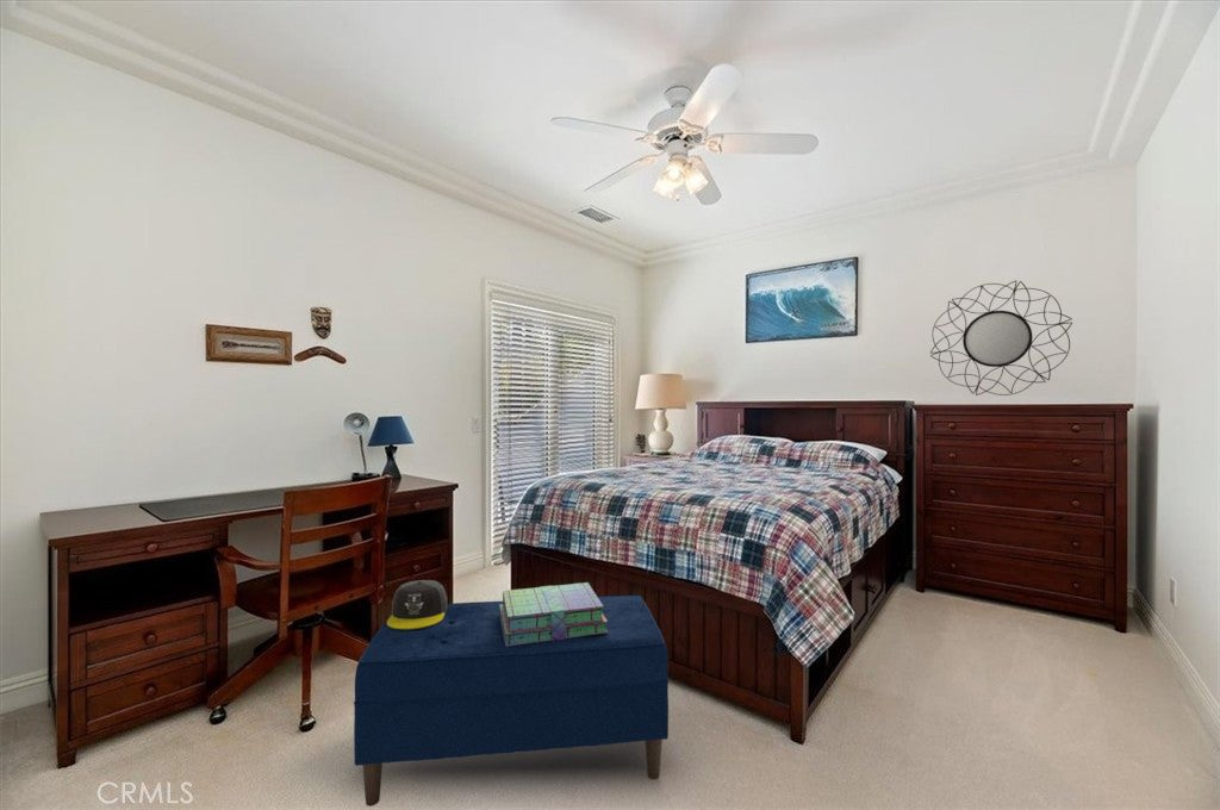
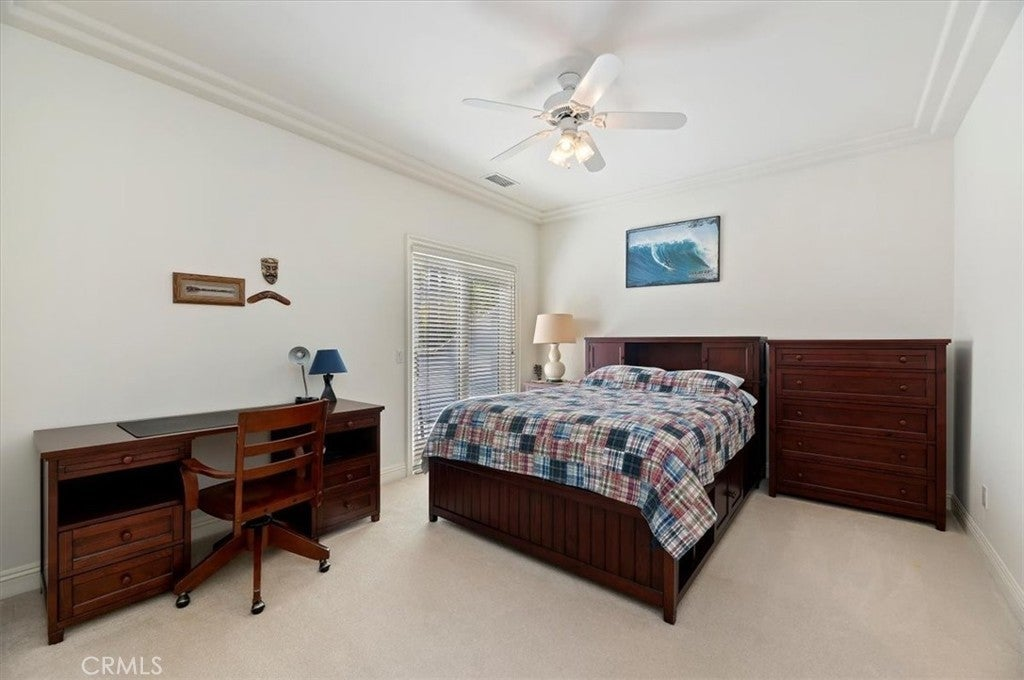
- stack of books [499,581,608,647]
- baseball cap [387,579,448,629]
- home mirror [929,280,1073,397]
- bench [353,593,670,808]
